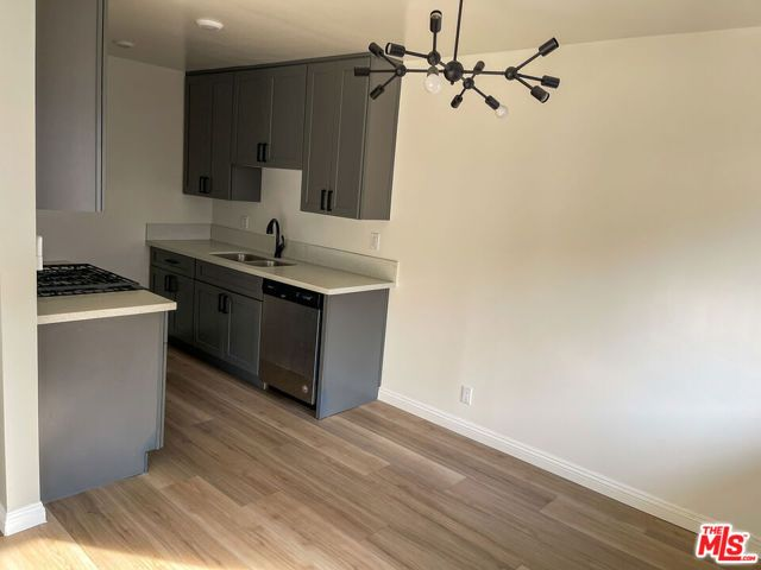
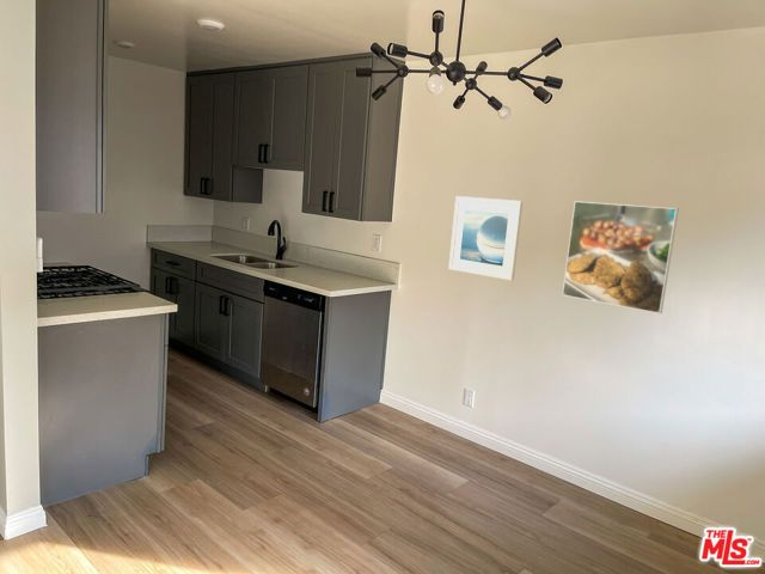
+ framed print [448,195,524,282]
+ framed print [561,200,680,315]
